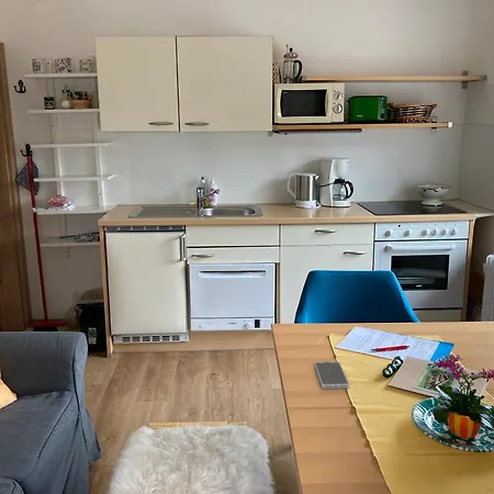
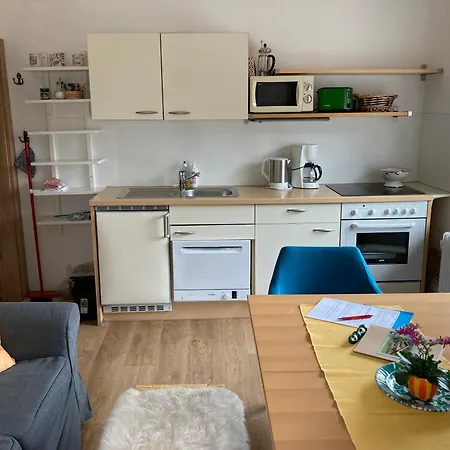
- smartphone [313,360,350,390]
